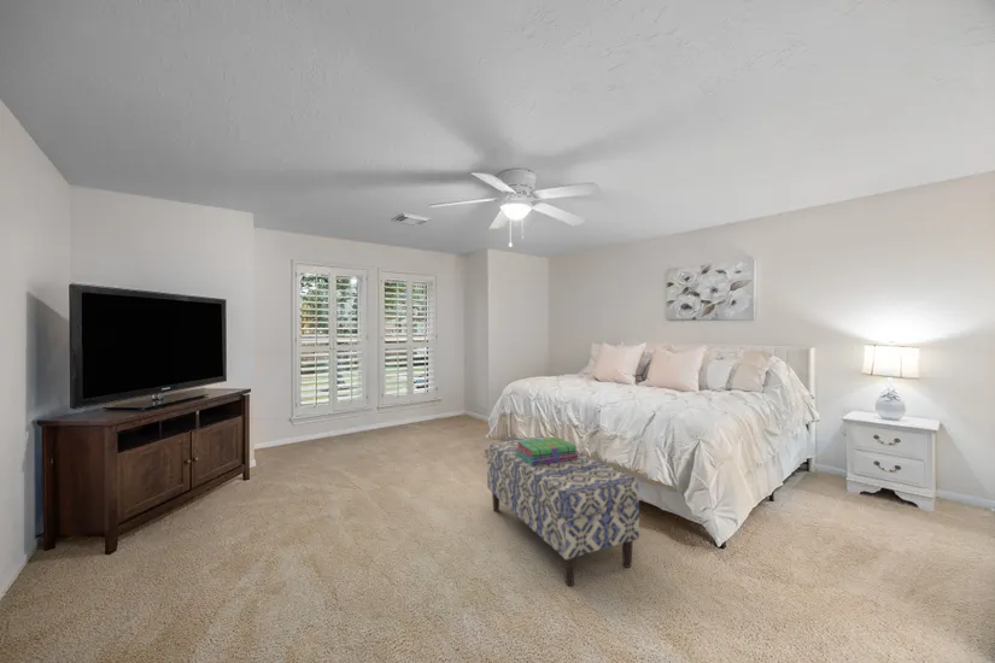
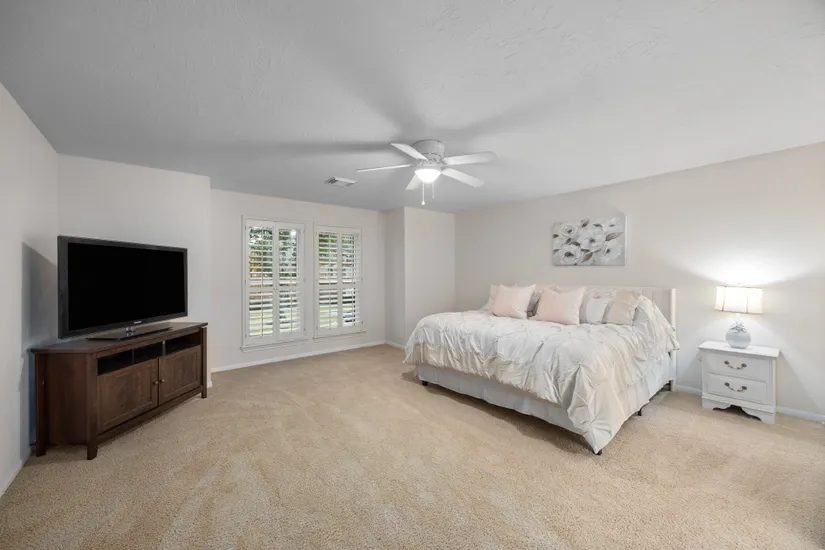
- stack of books [515,435,578,465]
- bench [486,435,640,587]
